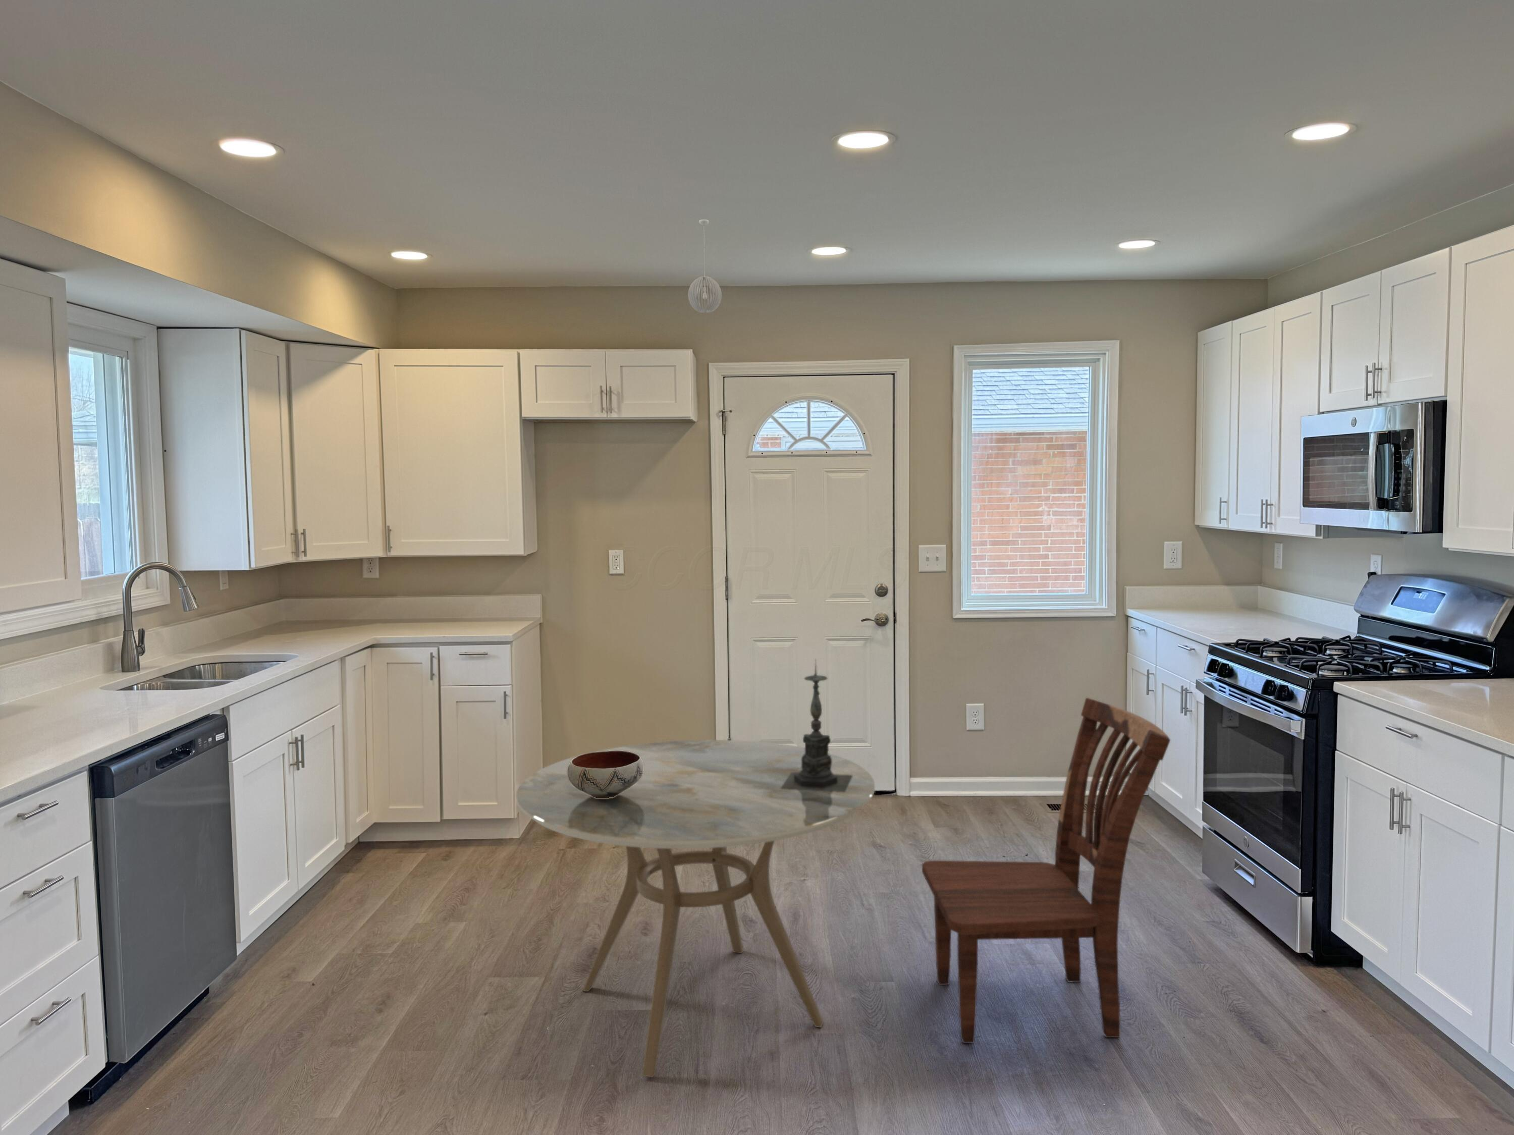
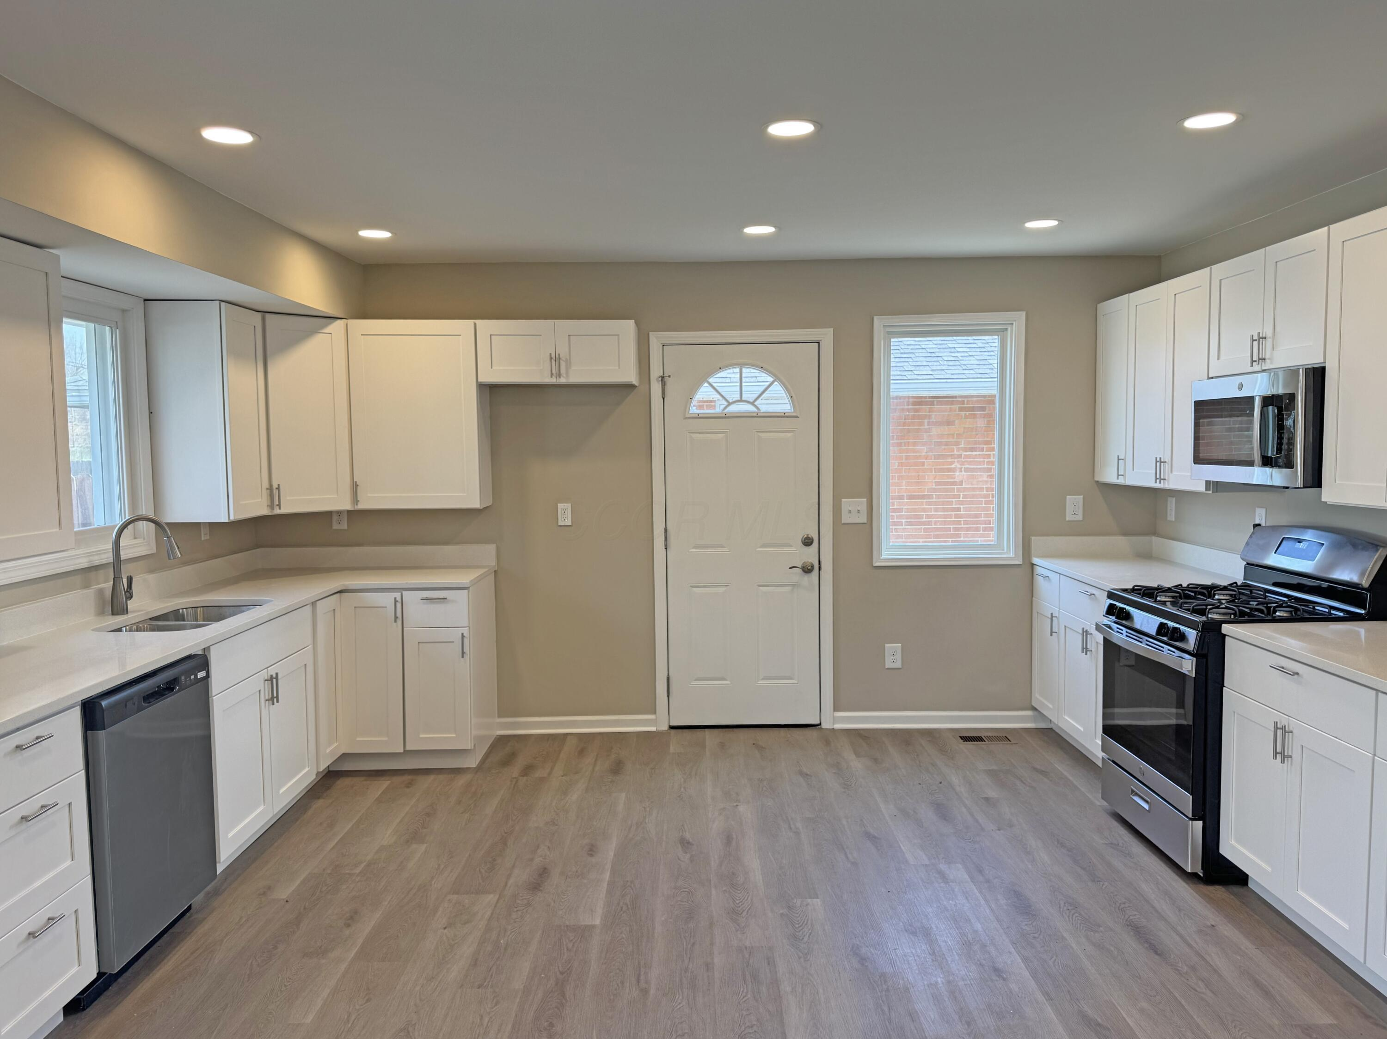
- dining table [516,739,875,1078]
- dining chair [922,697,1171,1043]
- candle holder [781,658,852,792]
- bowl [567,750,644,798]
- pendant light [688,219,722,314]
